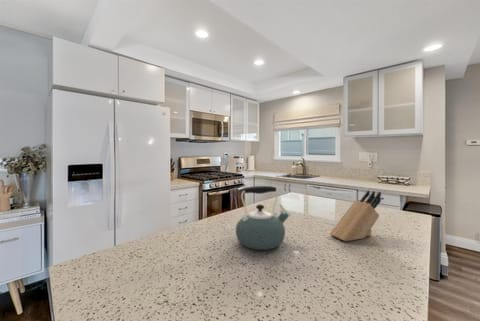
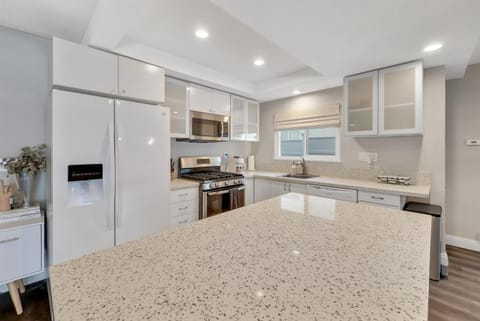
- knife block [329,190,382,242]
- kettle [235,185,291,251]
